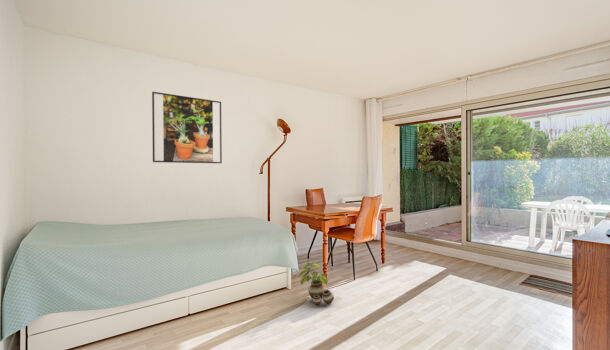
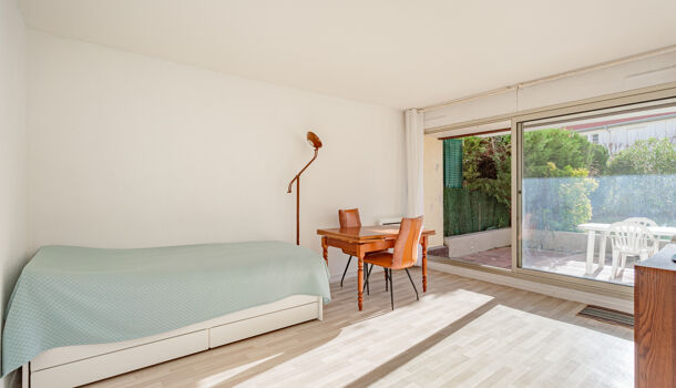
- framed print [151,91,223,164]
- potted plant [298,262,335,307]
